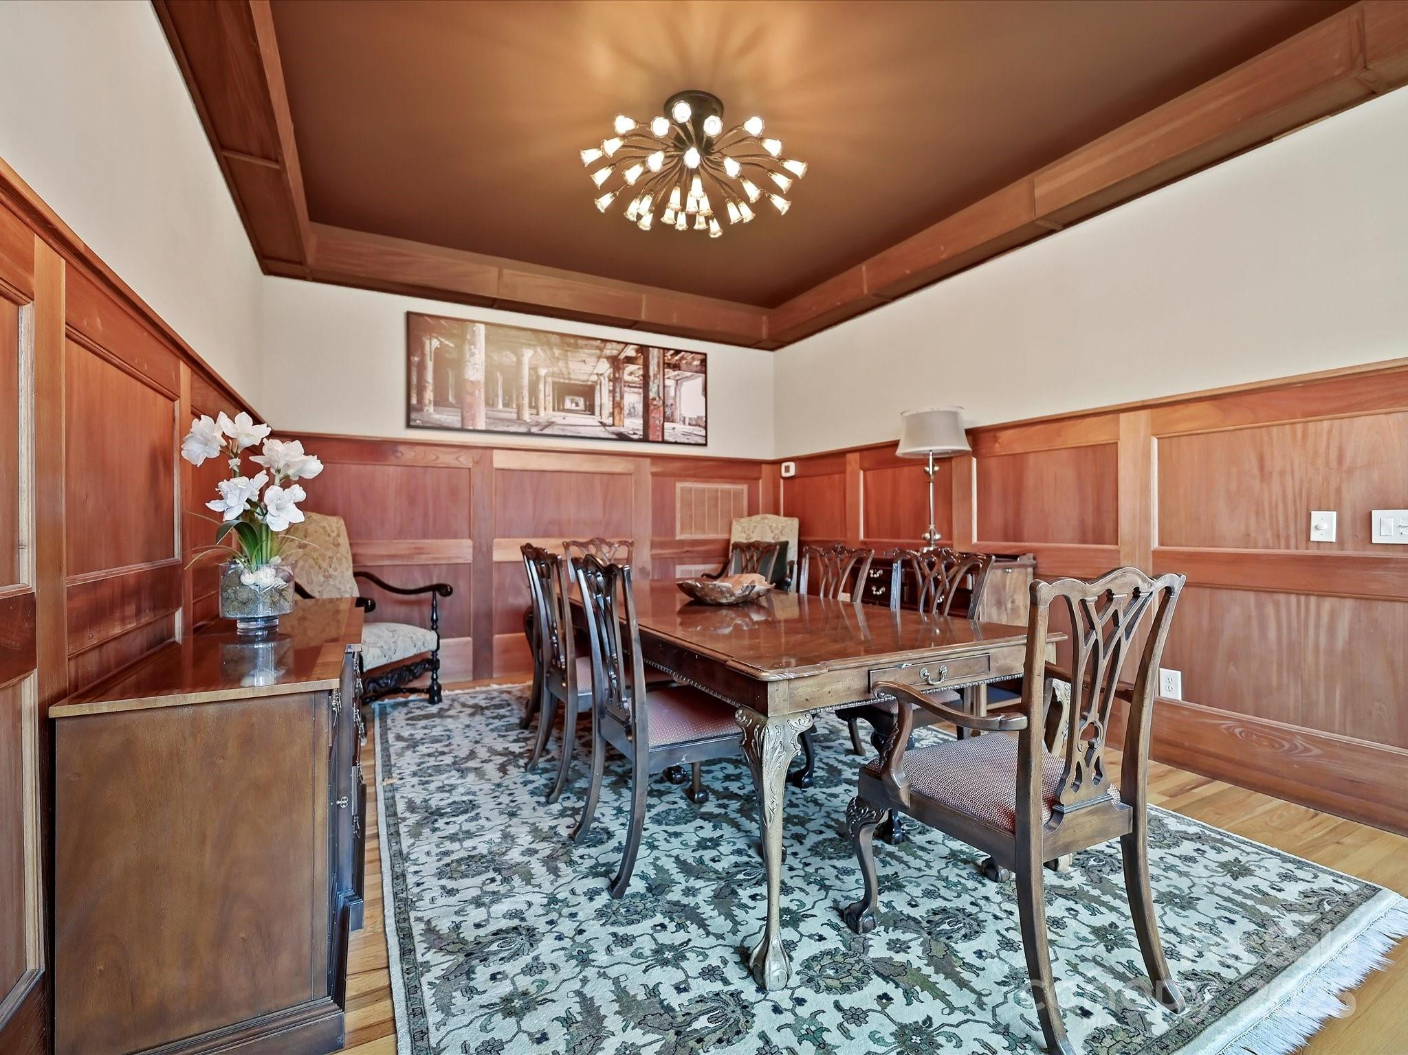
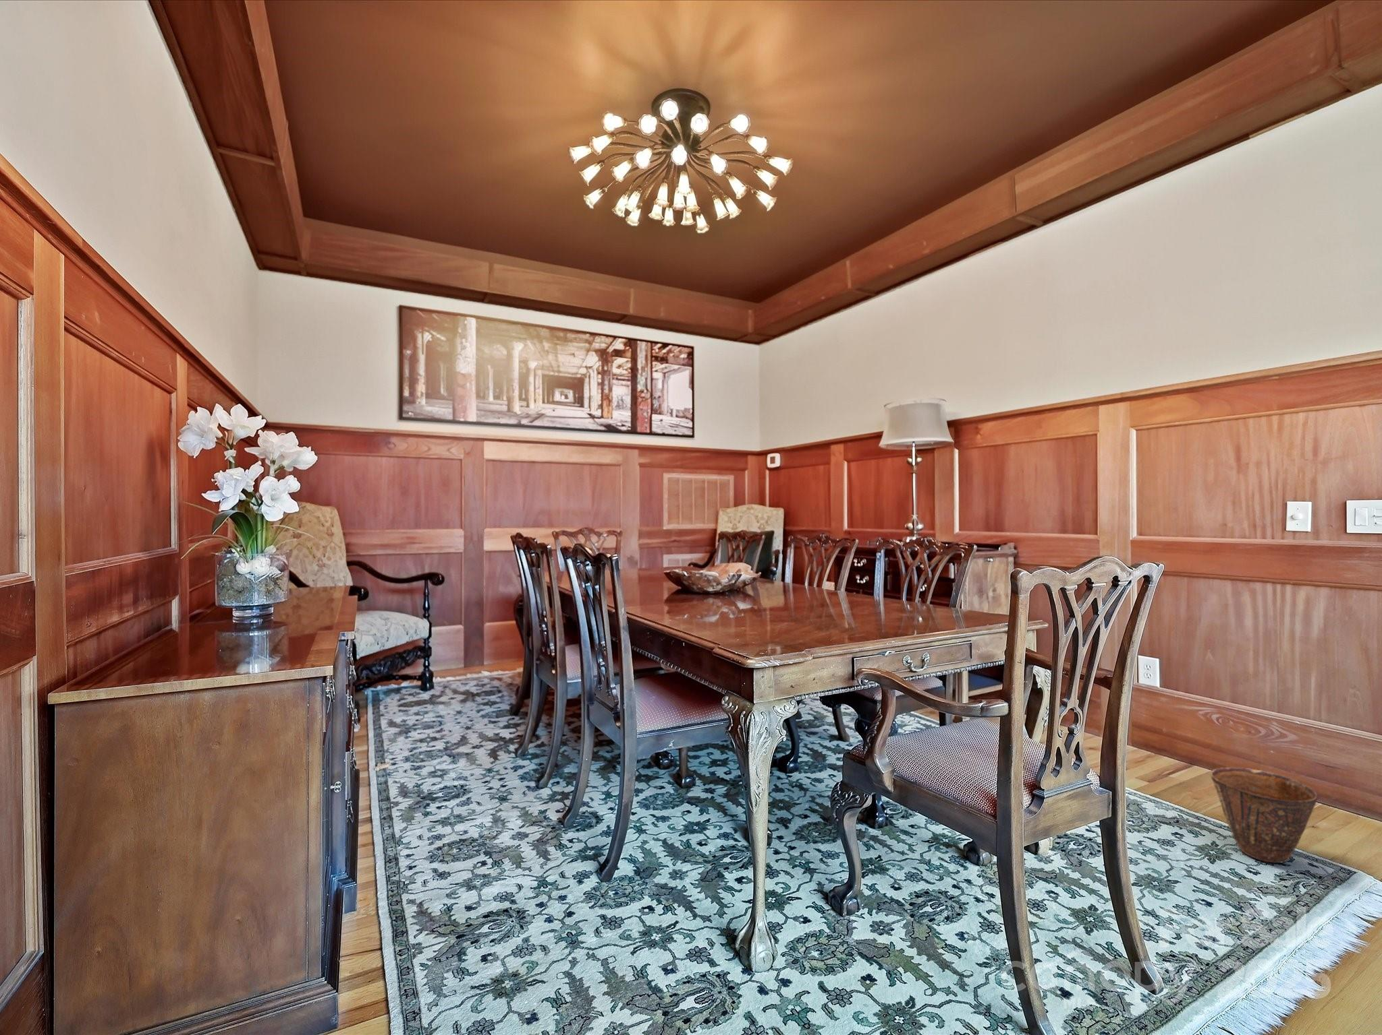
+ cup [1210,766,1319,864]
